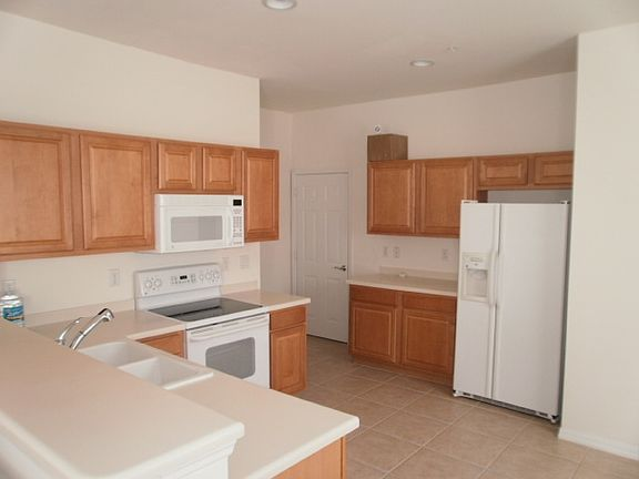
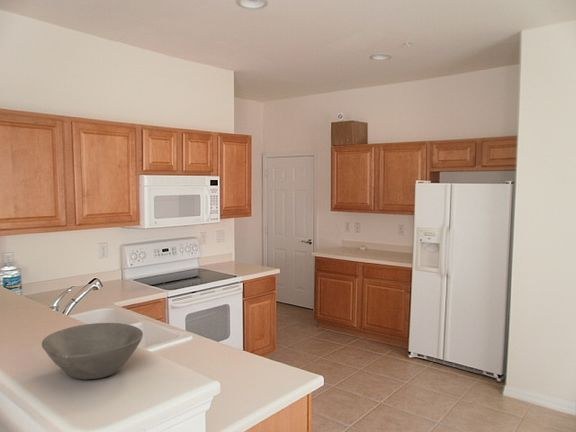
+ bowl [41,322,144,380]
